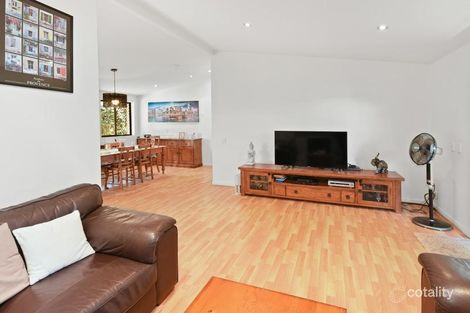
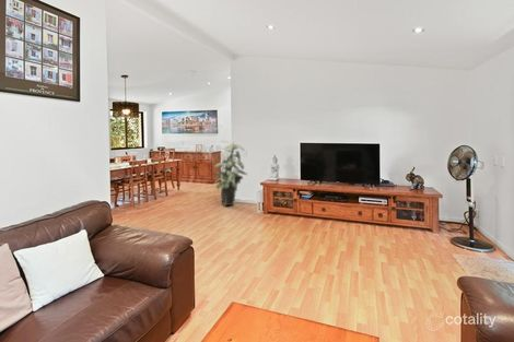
+ indoor plant [212,140,248,207]
